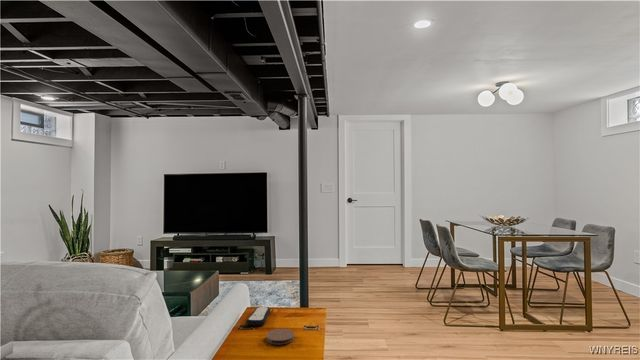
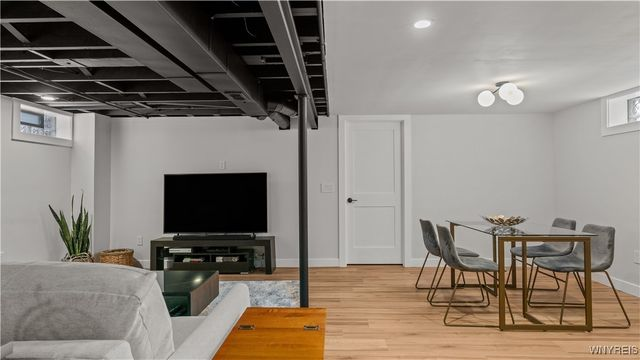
- coaster [265,328,295,346]
- remote control [245,306,271,326]
